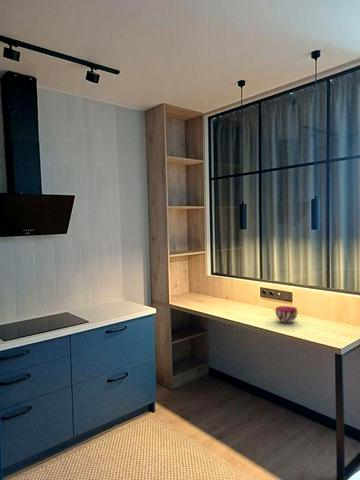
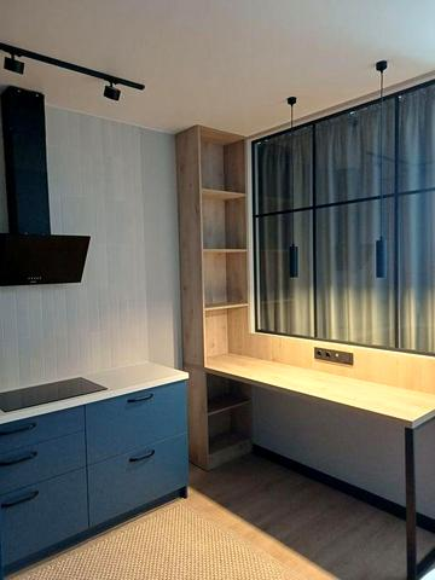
- decorative bowl [274,305,298,324]
